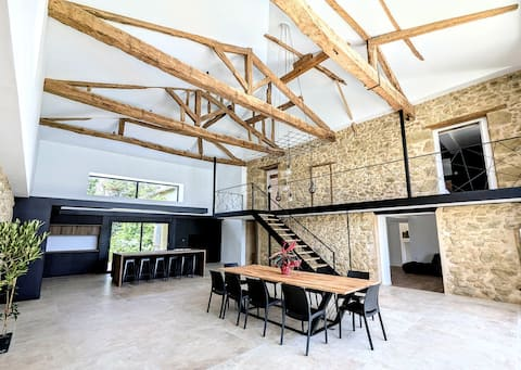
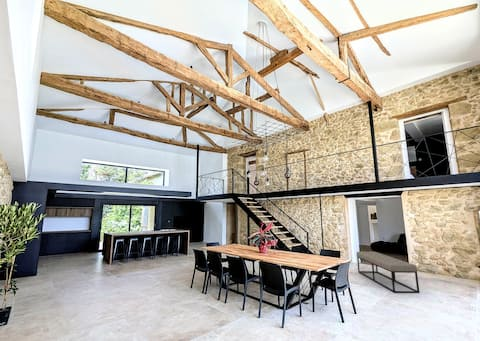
+ bench [355,251,420,294]
